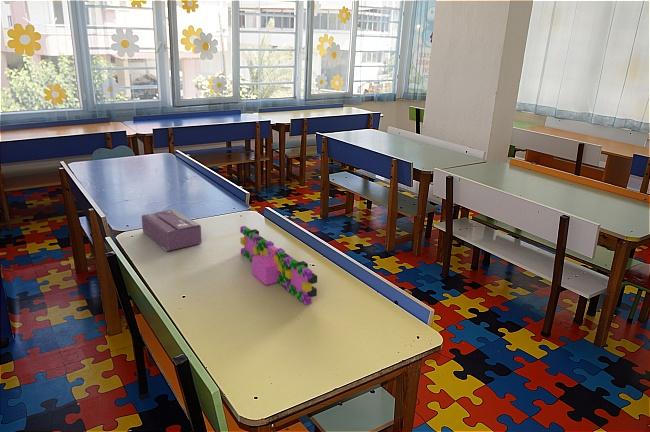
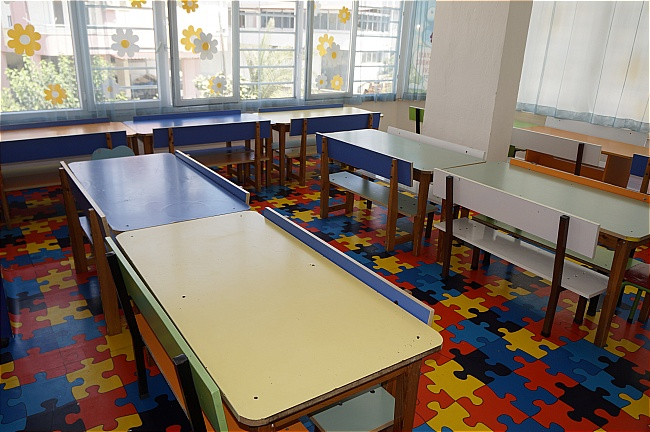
- tissue box [141,208,202,252]
- toy blocks [239,225,318,306]
